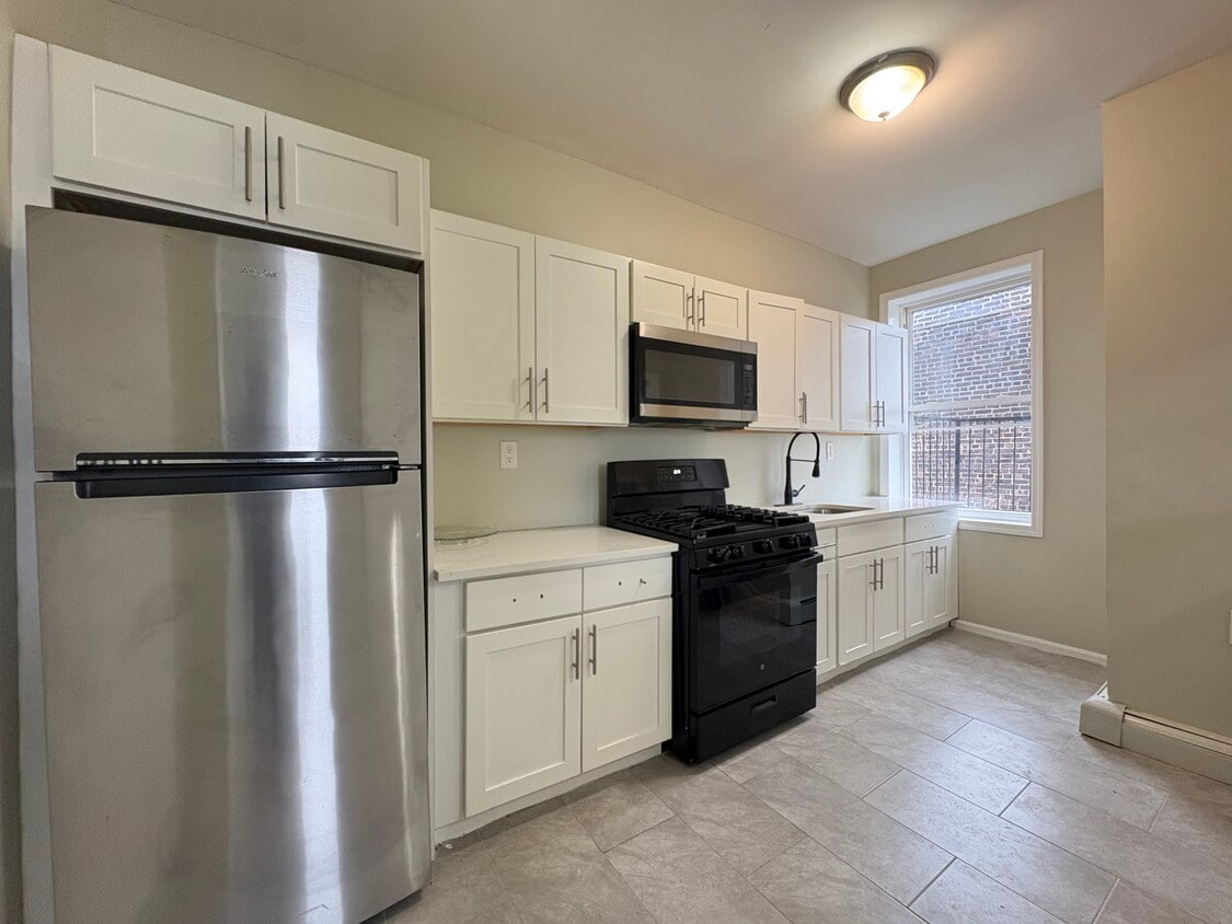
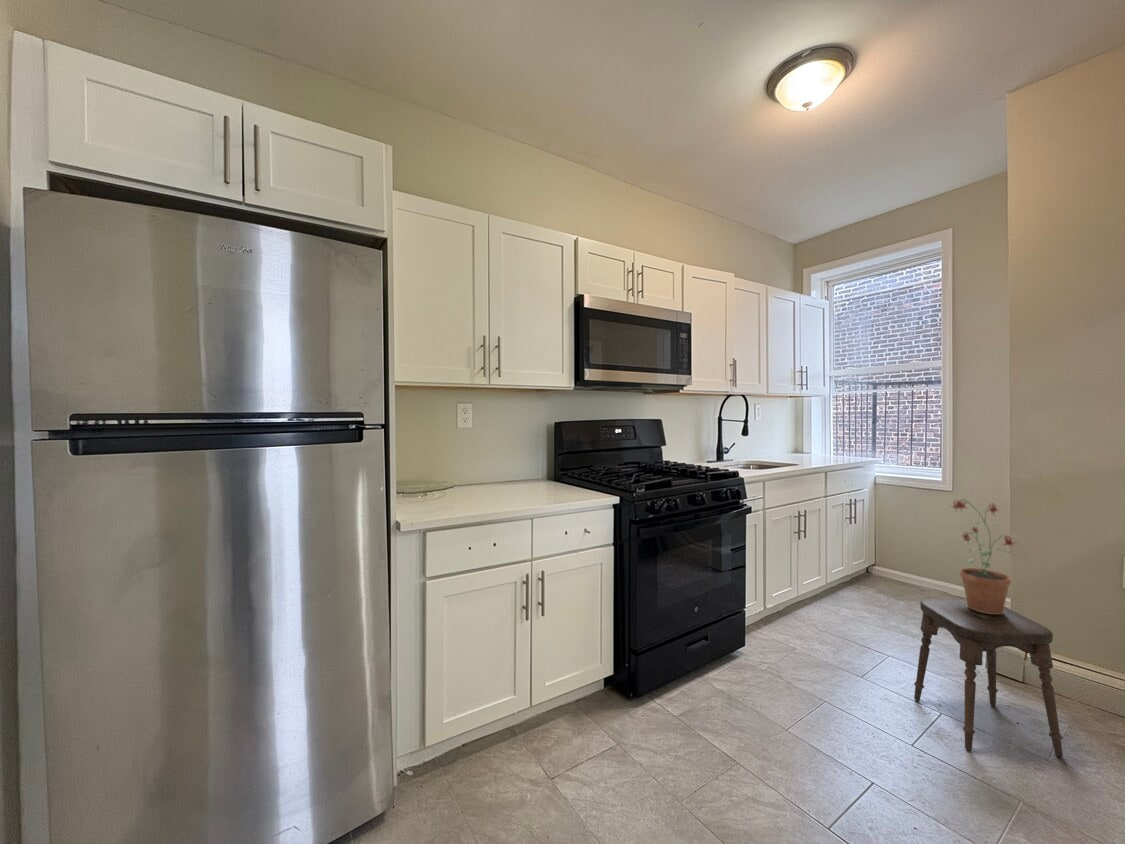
+ potted plant [950,498,1017,614]
+ stool [913,598,1064,758]
